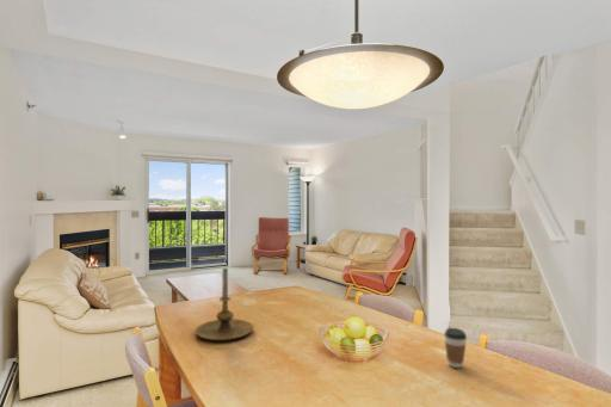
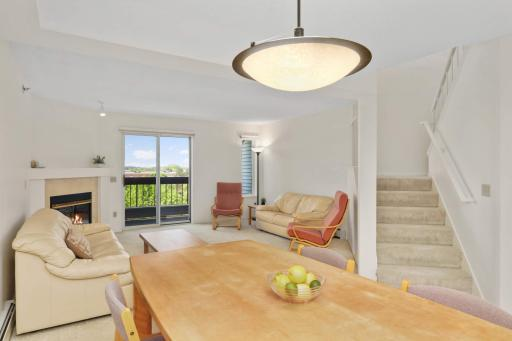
- candle holder [195,267,255,341]
- coffee cup [443,327,468,369]
